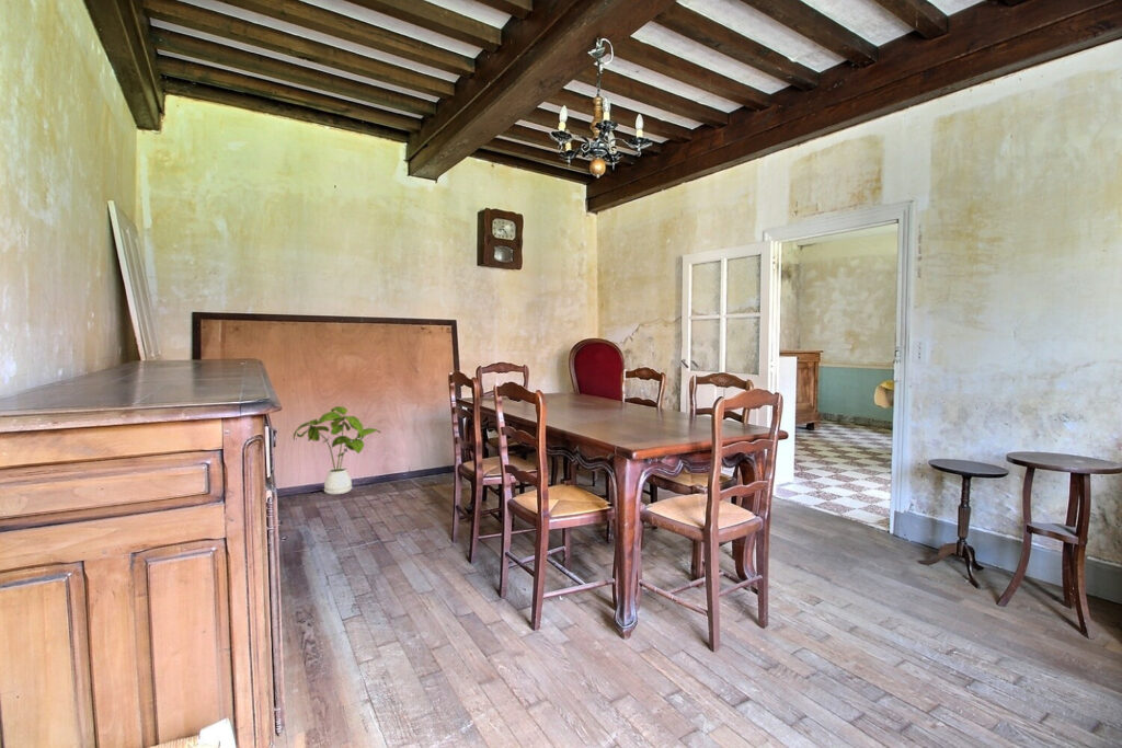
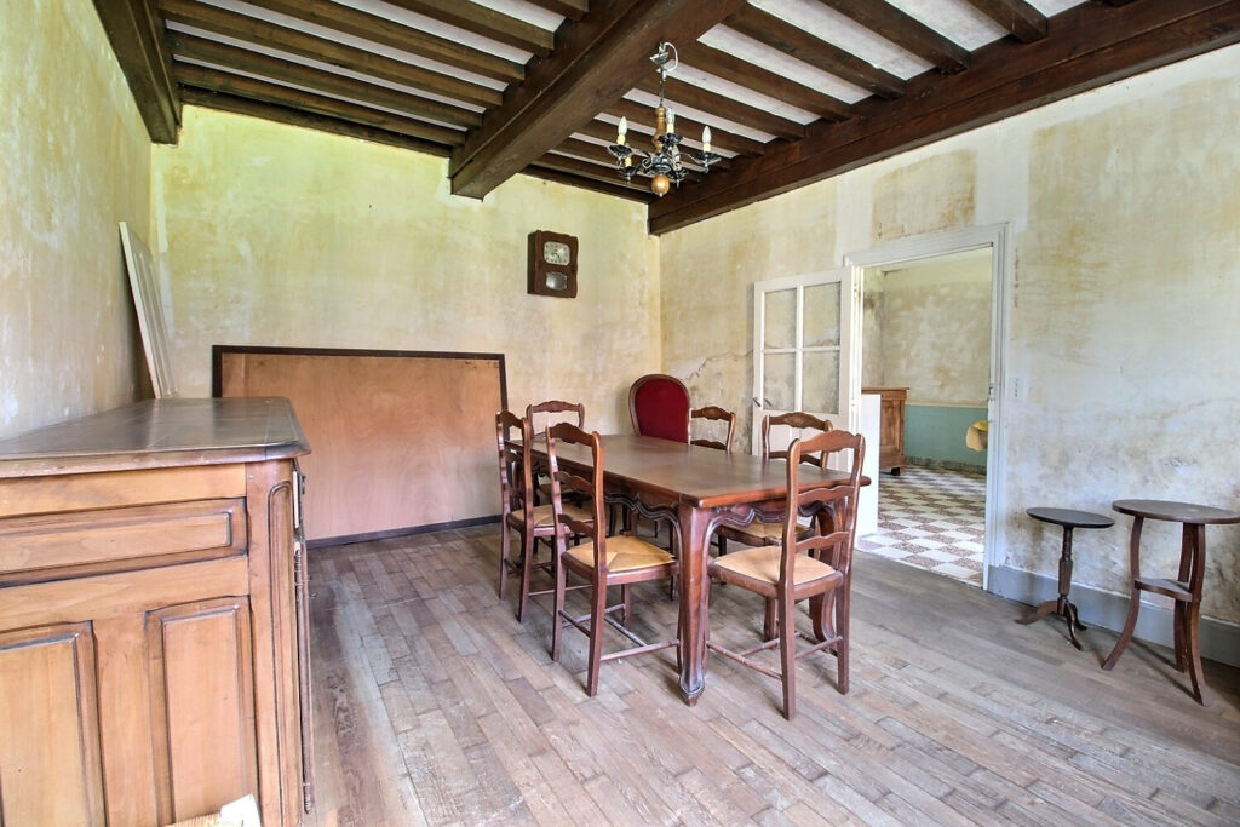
- house plant [293,405,382,495]
